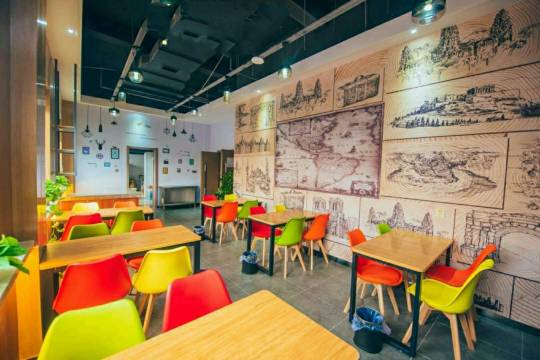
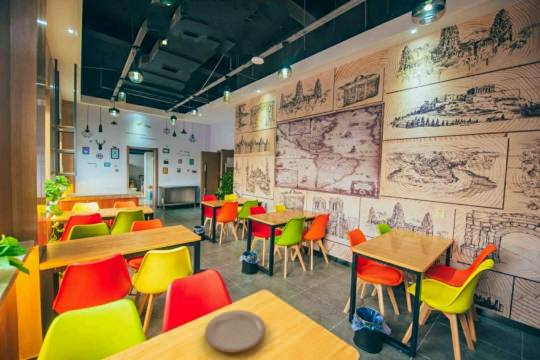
+ plate [204,309,266,354]
